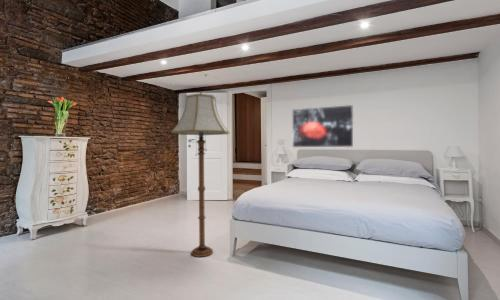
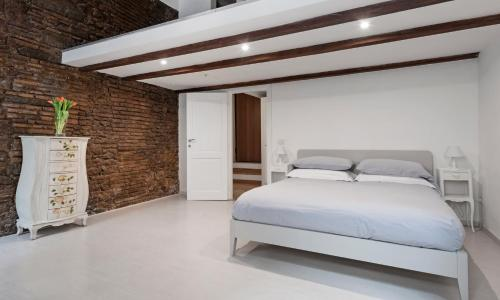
- floor lamp [170,91,230,258]
- wall art [292,104,354,148]
